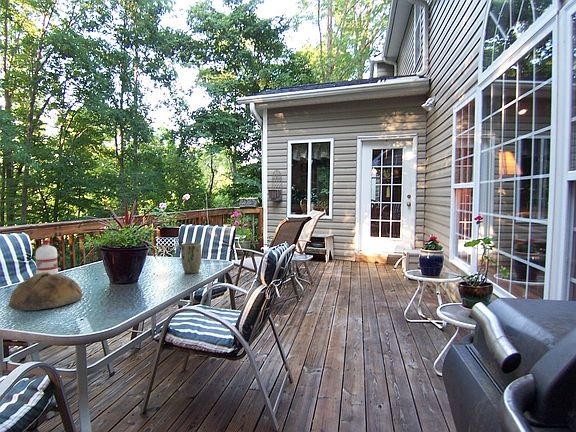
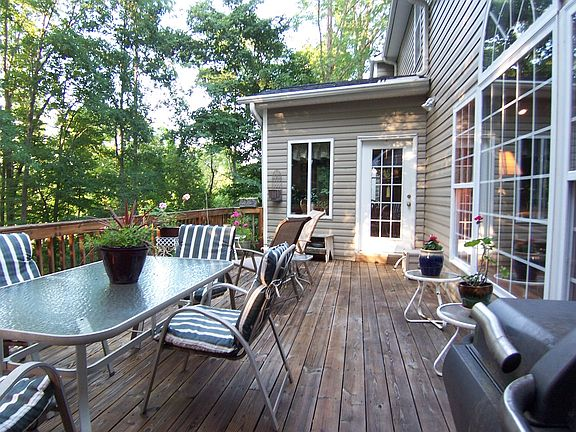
- plant pot [180,242,202,275]
- bowl [7,272,84,311]
- water bottle [34,239,59,275]
